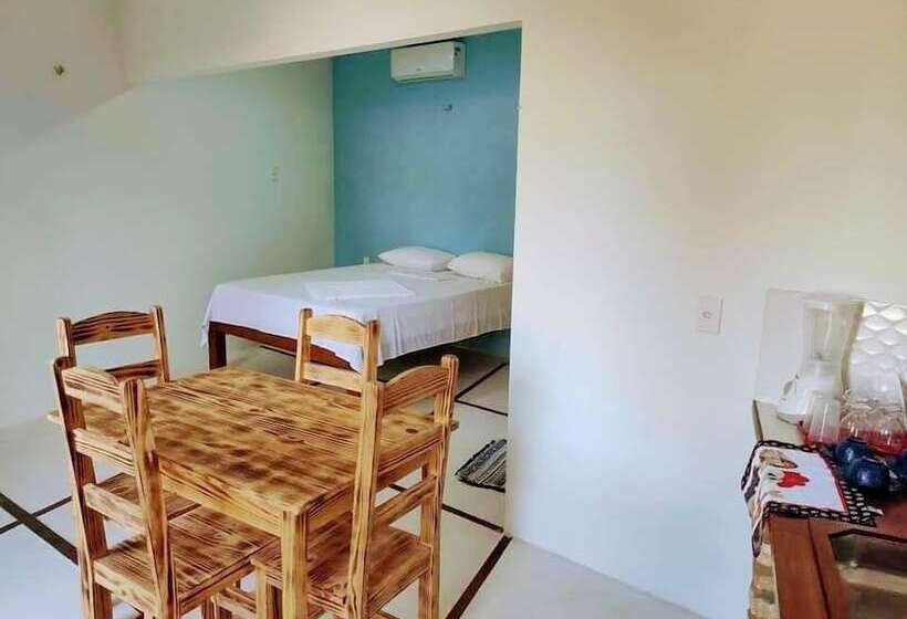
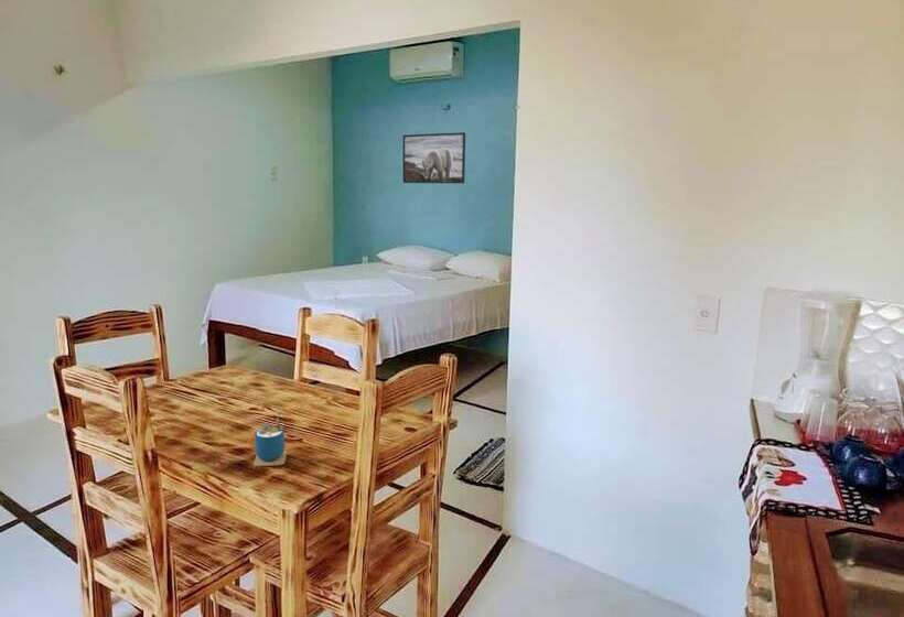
+ cup [254,410,288,467]
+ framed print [402,131,466,184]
